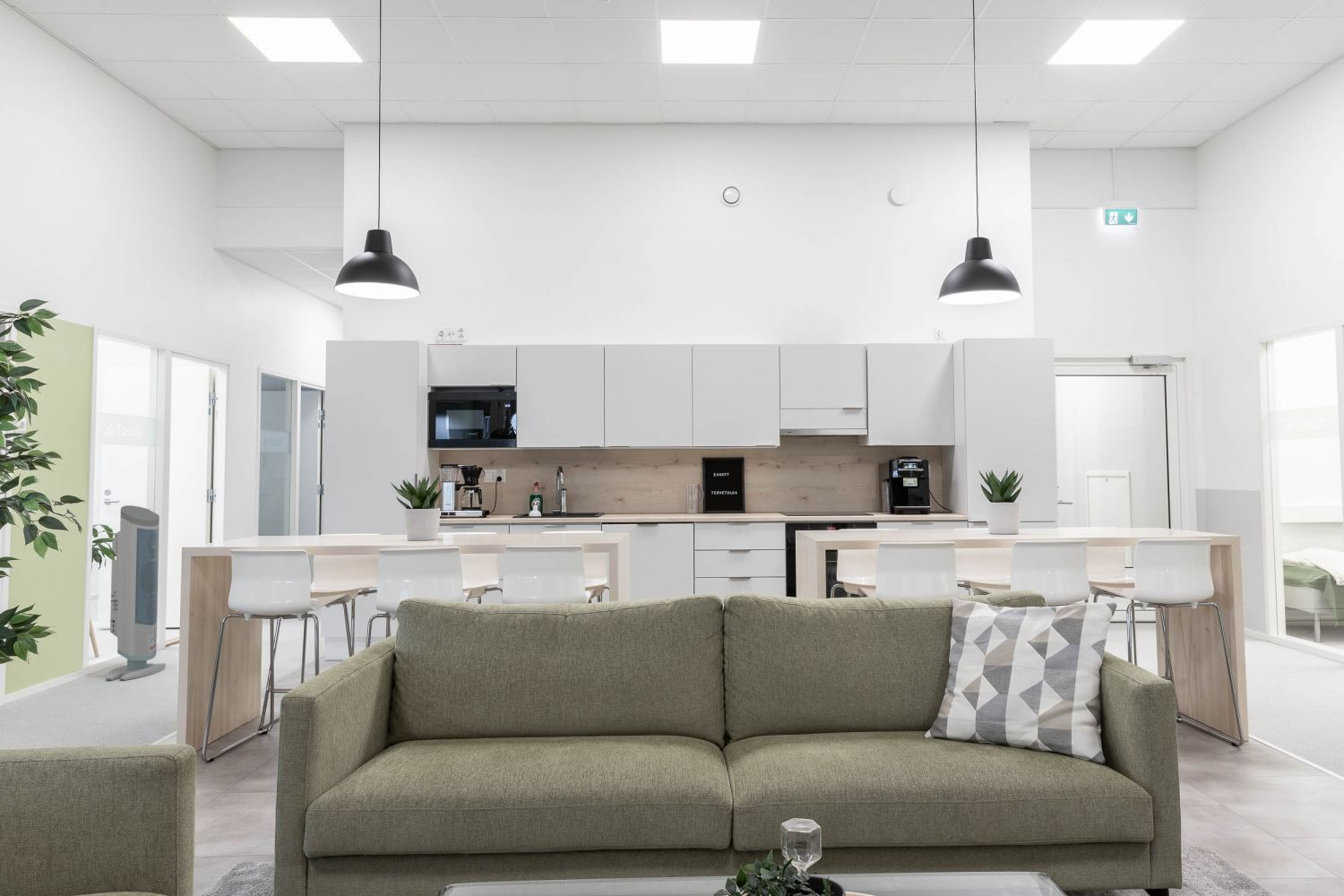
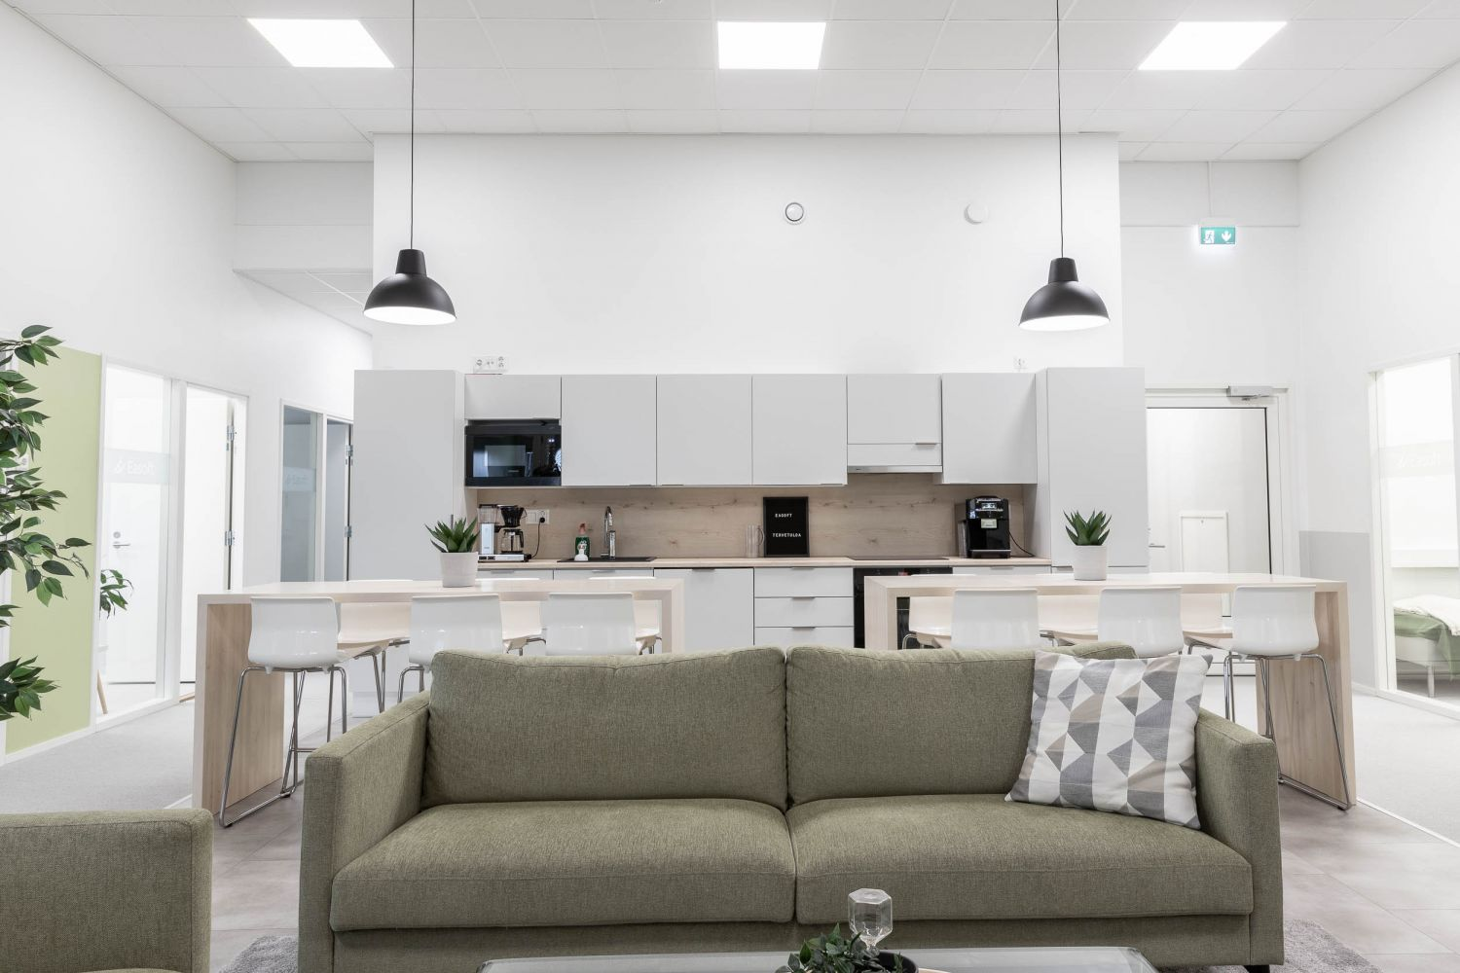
- air purifier [106,504,167,681]
